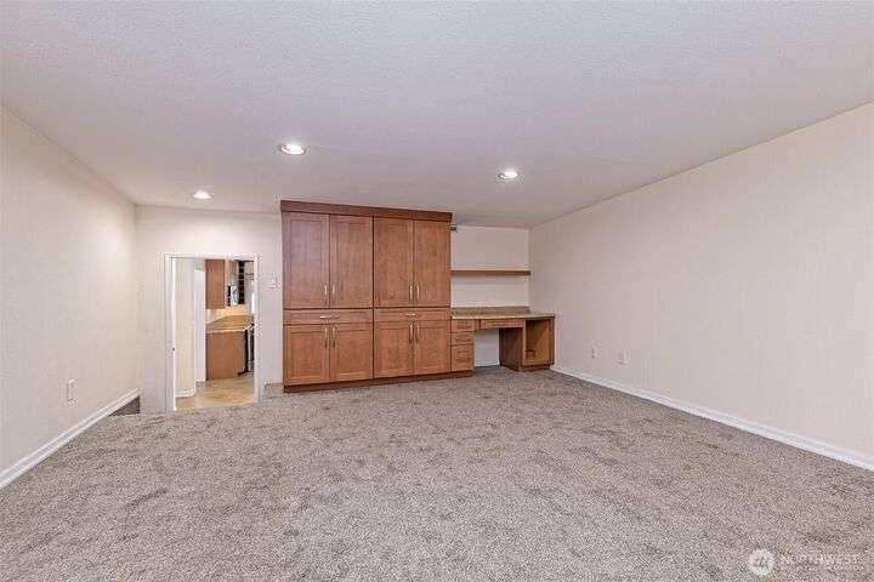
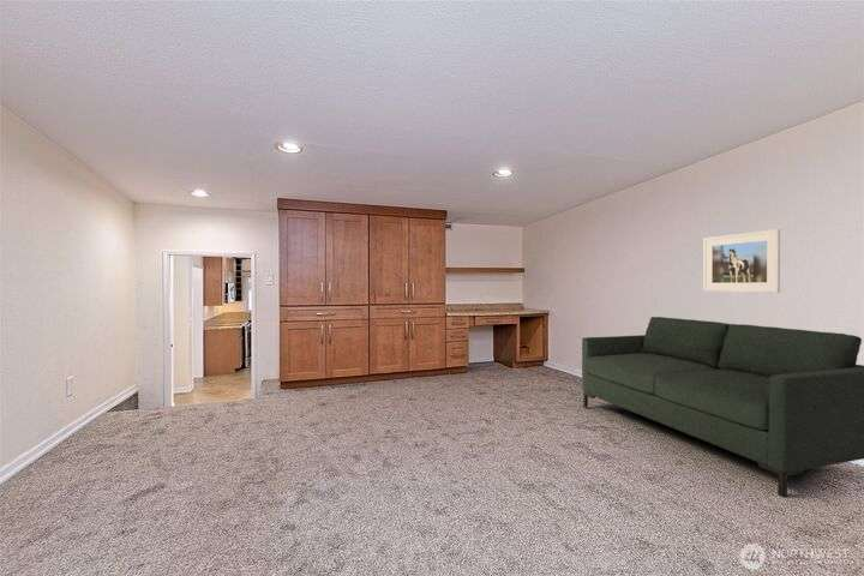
+ sofa [581,316,864,499]
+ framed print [702,228,781,294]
